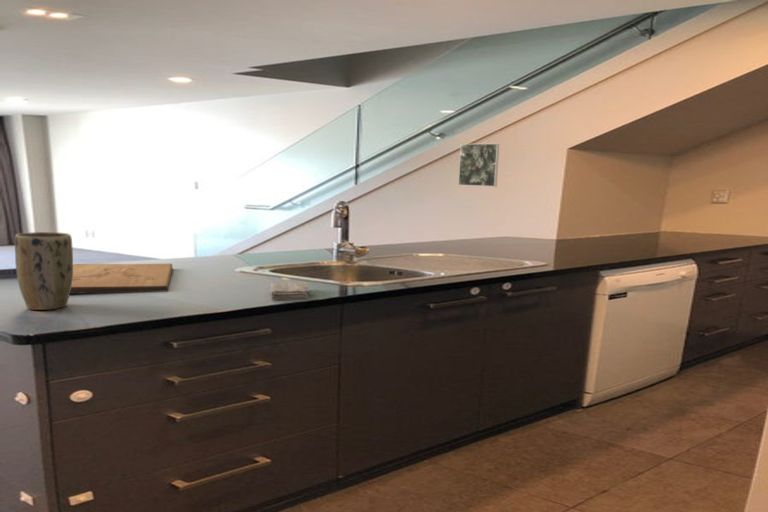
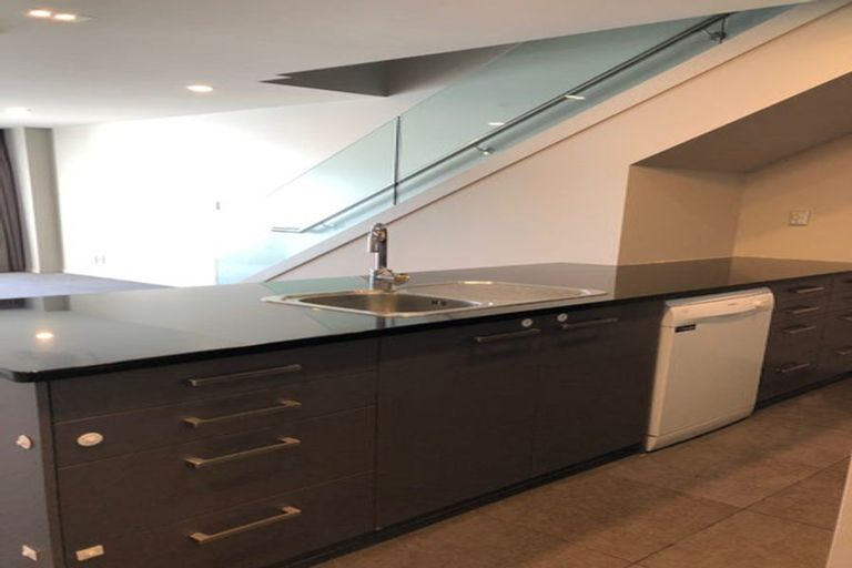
- washcloth [268,281,310,301]
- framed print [457,143,500,188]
- plant pot [14,231,74,311]
- cutting board [69,262,174,295]
